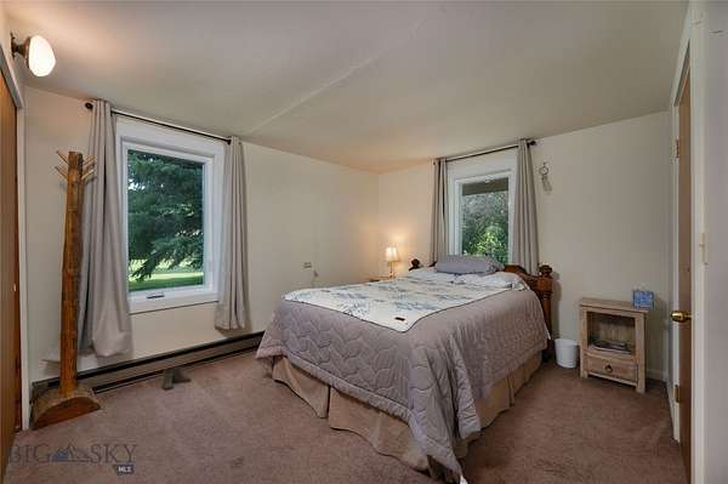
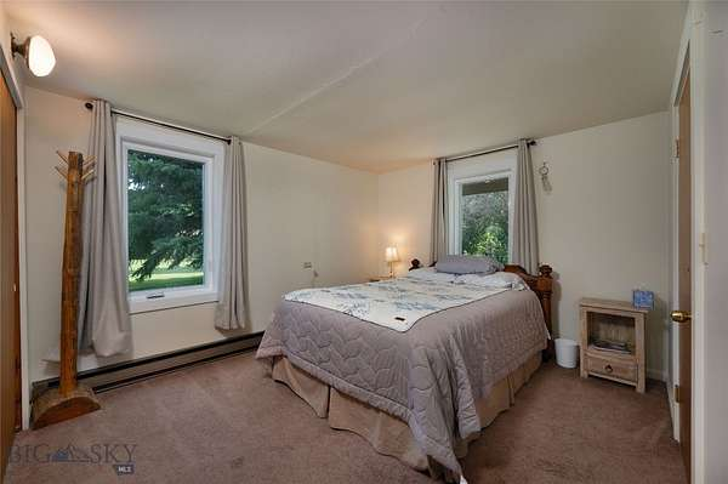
- boots [157,365,193,391]
